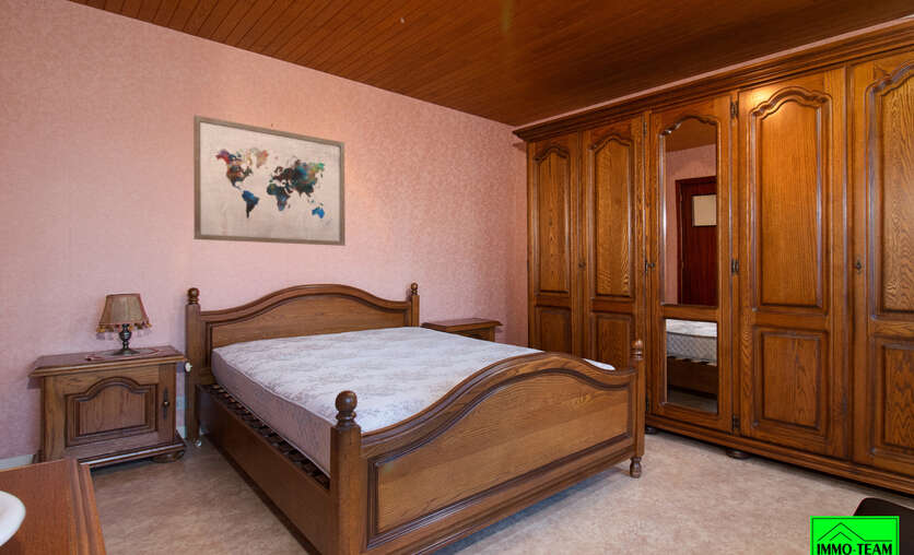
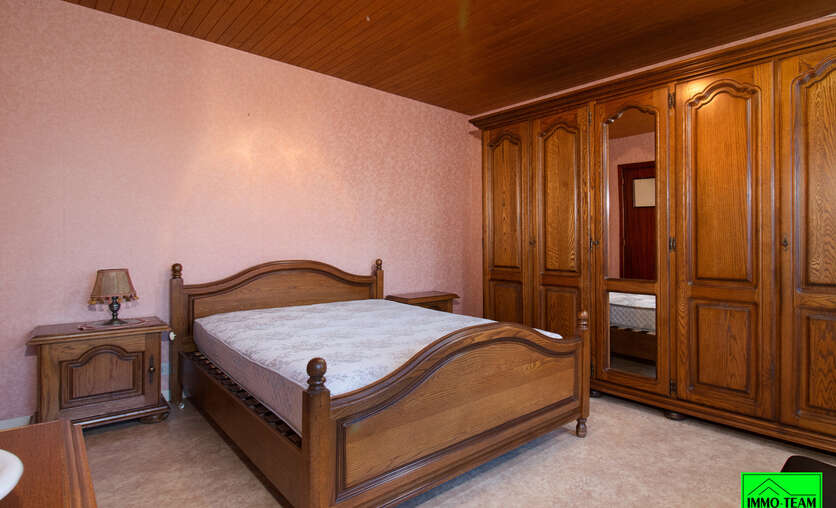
- wall art [192,114,347,247]
